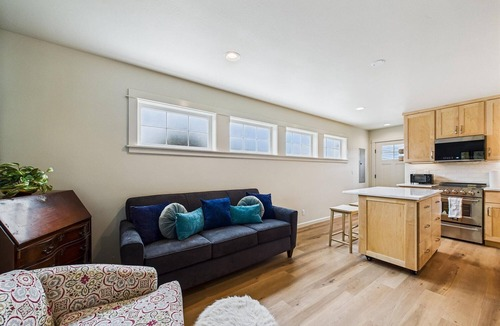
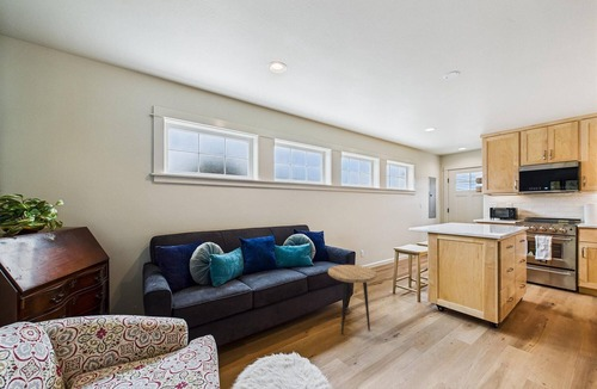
+ side table [327,264,377,335]
